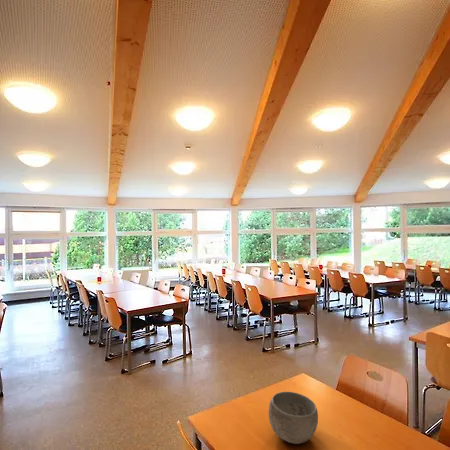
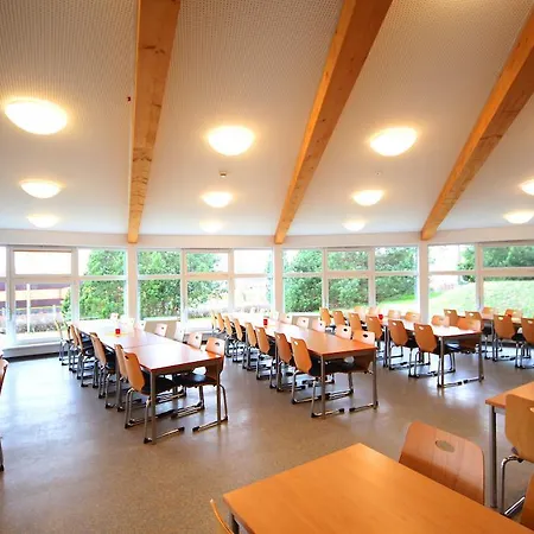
- bowl [268,391,319,445]
